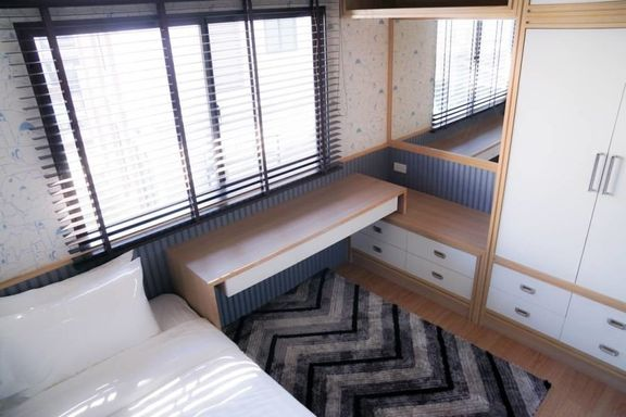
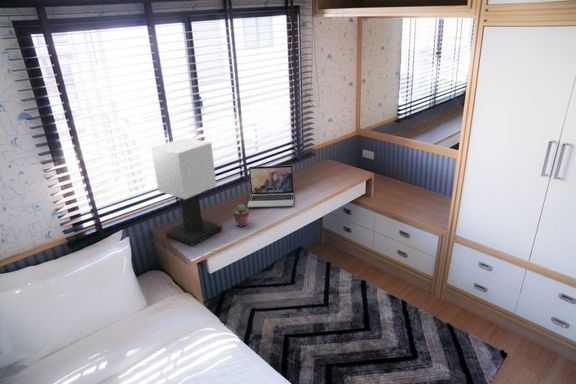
+ laptop [247,164,295,208]
+ potted succulent [232,203,250,227]
+ table lamp [150,137,223,246]
